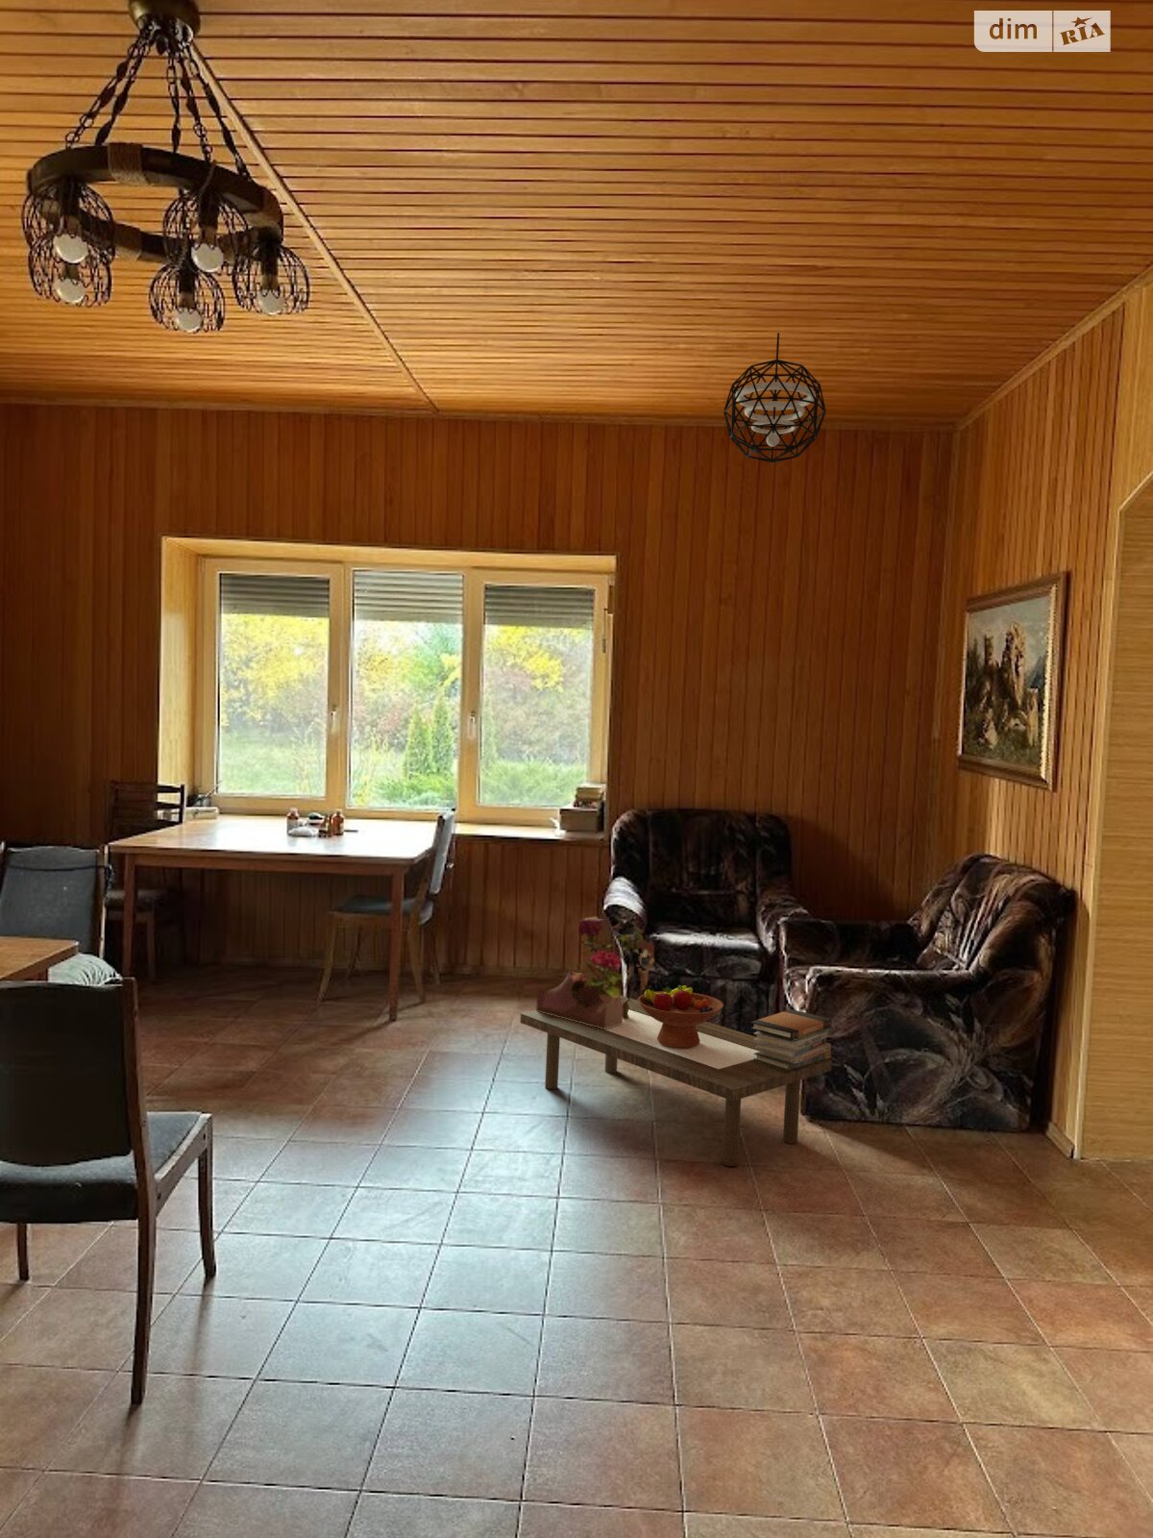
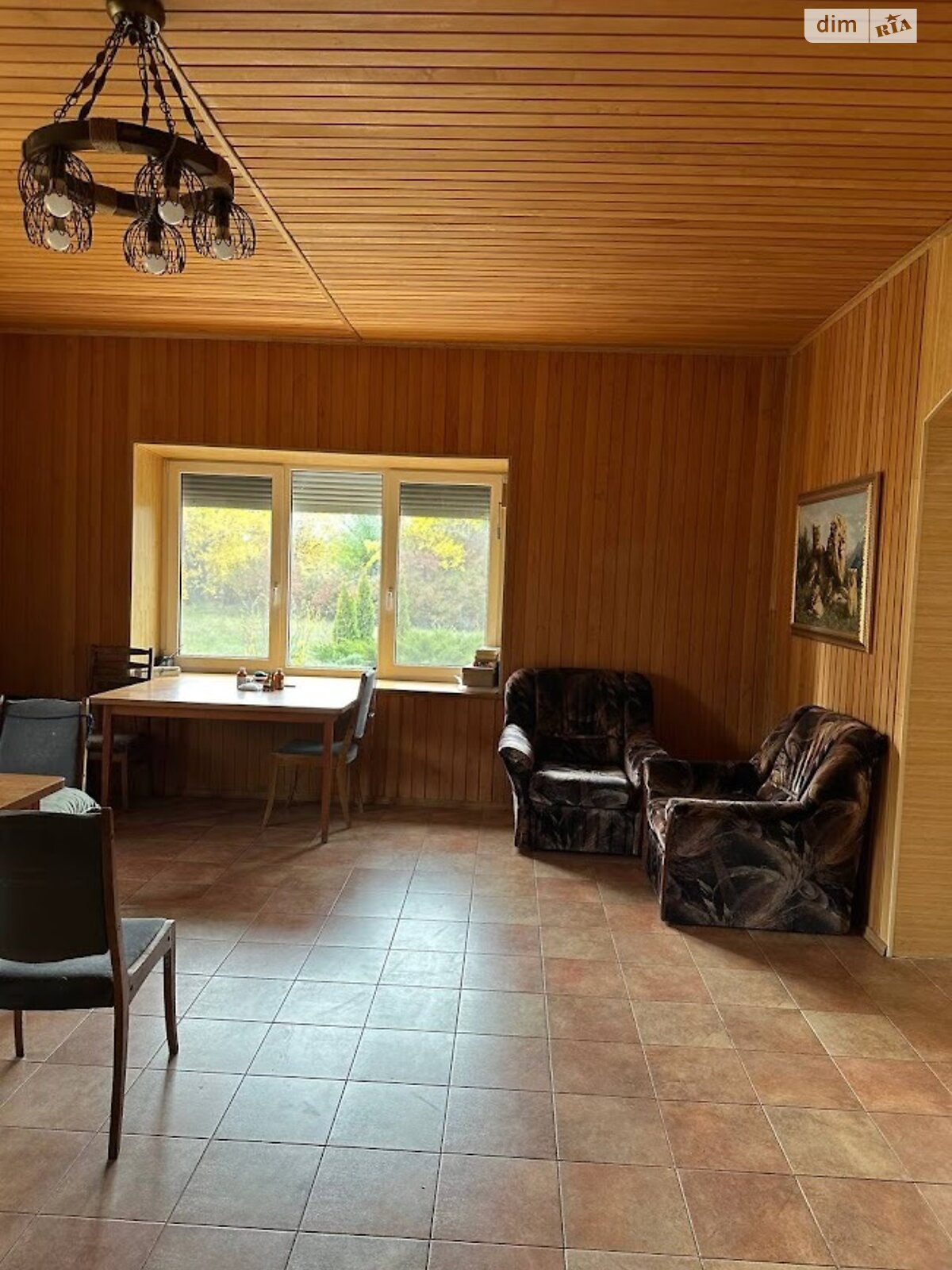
- potted flower [535,914,655,1029]
- fruit bowl [637,983,724,1048]
- coffee table [520,995,833,1167]
- book stack [750,1009,834,1071]
- pendant light [723,333,826,464]
